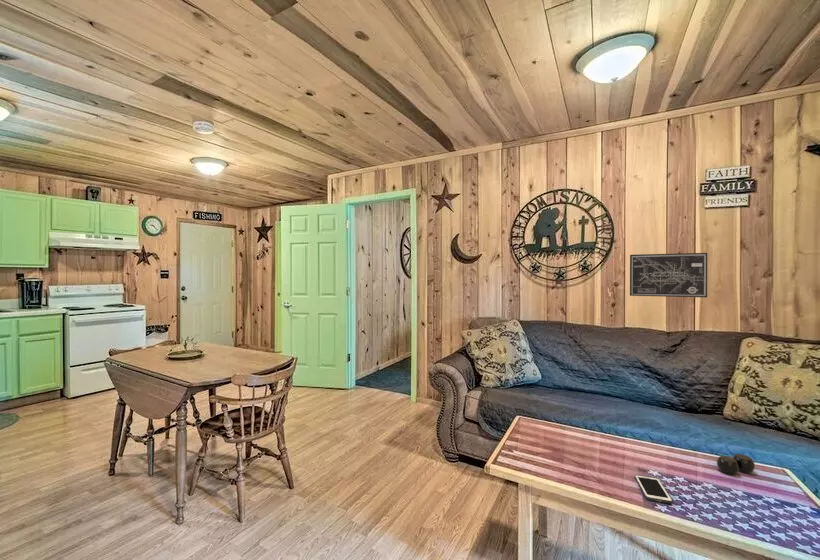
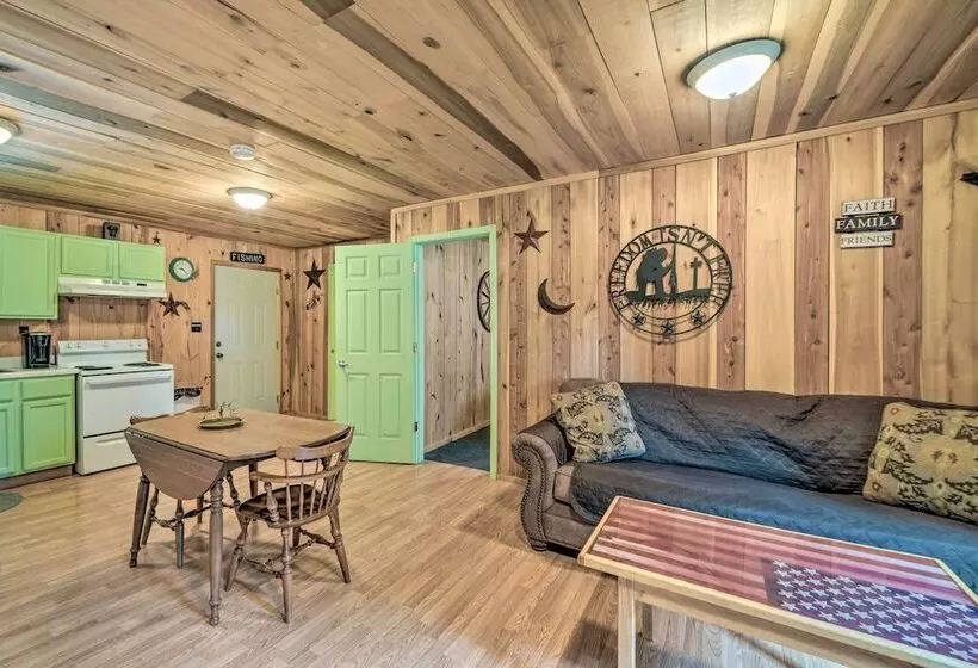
- cell phone [634,474,673,504]
- wall art [629,252,708,298]
- speaker [716,453,756,476]
